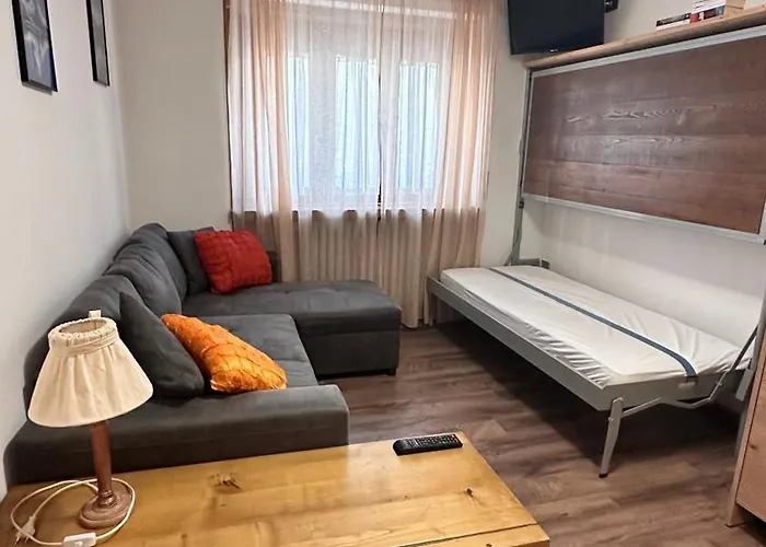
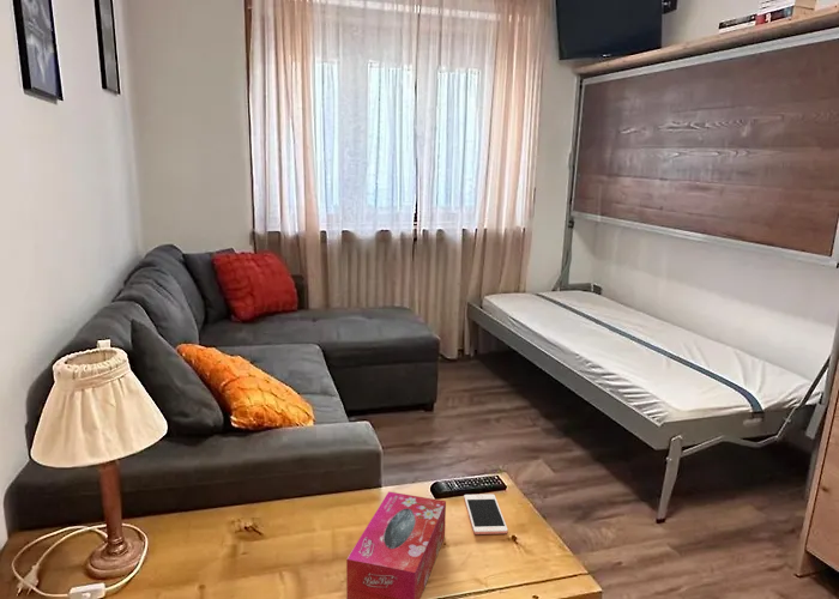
+ cell phone [463,494,509,536]
+ tissue box [345,491,447,599]
